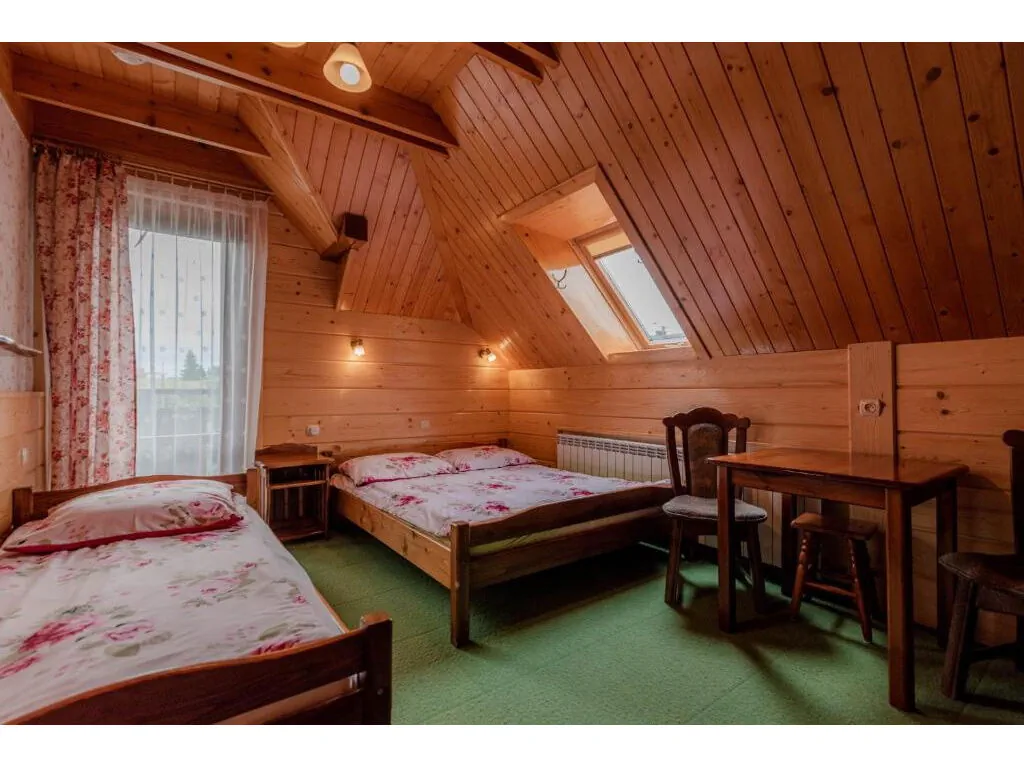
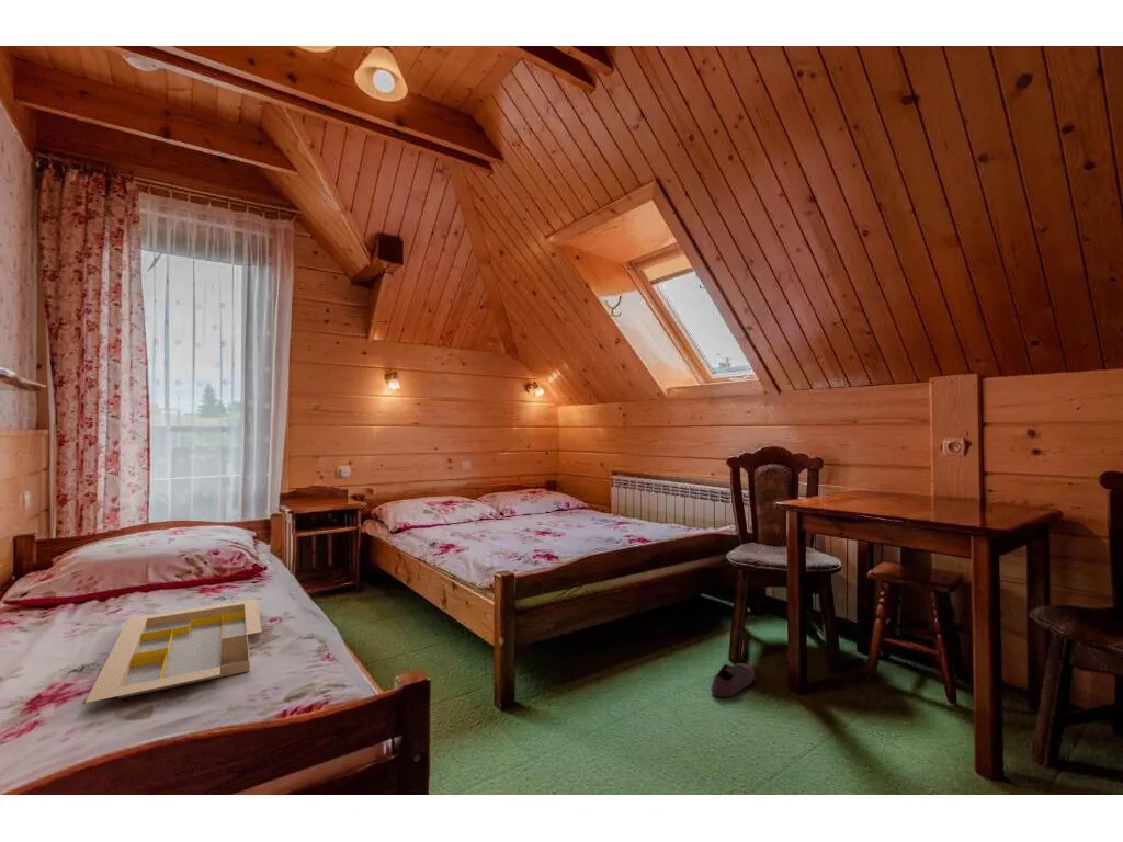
+ serving tray [84,598,263,704]
+ shoe [711,662,756,698]
